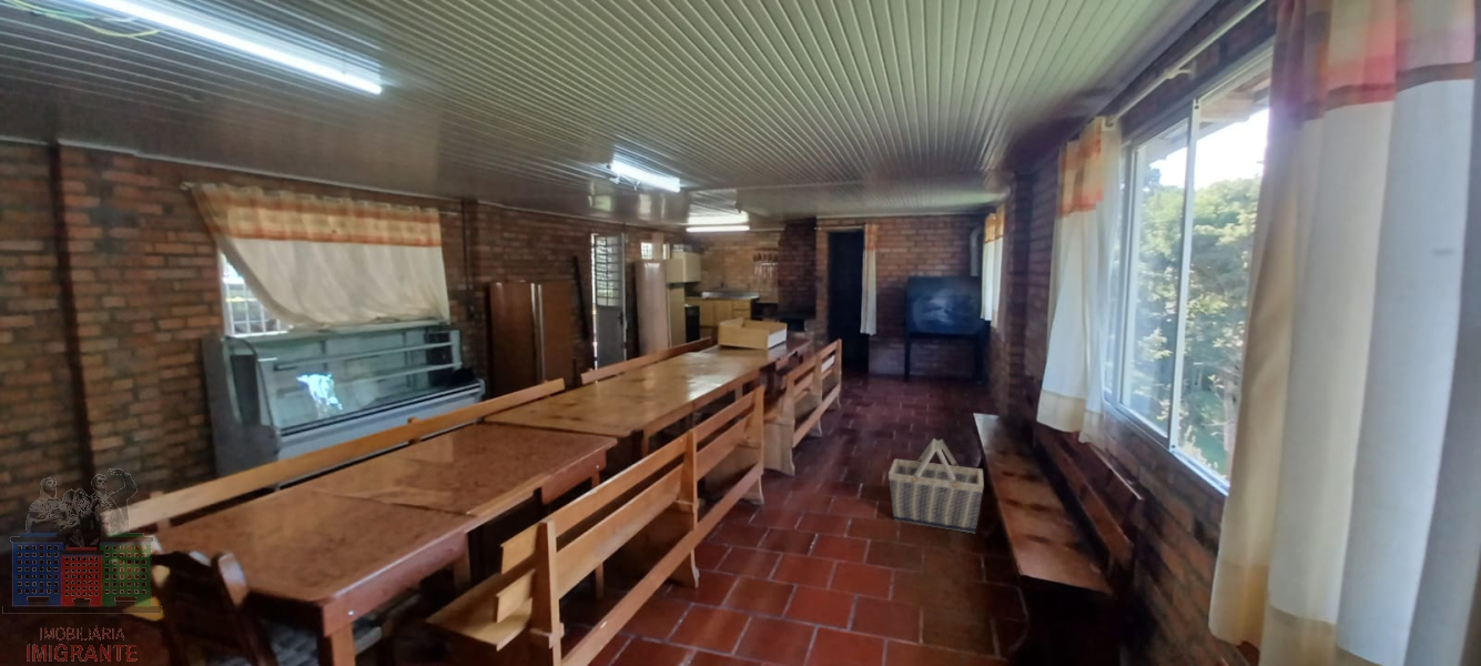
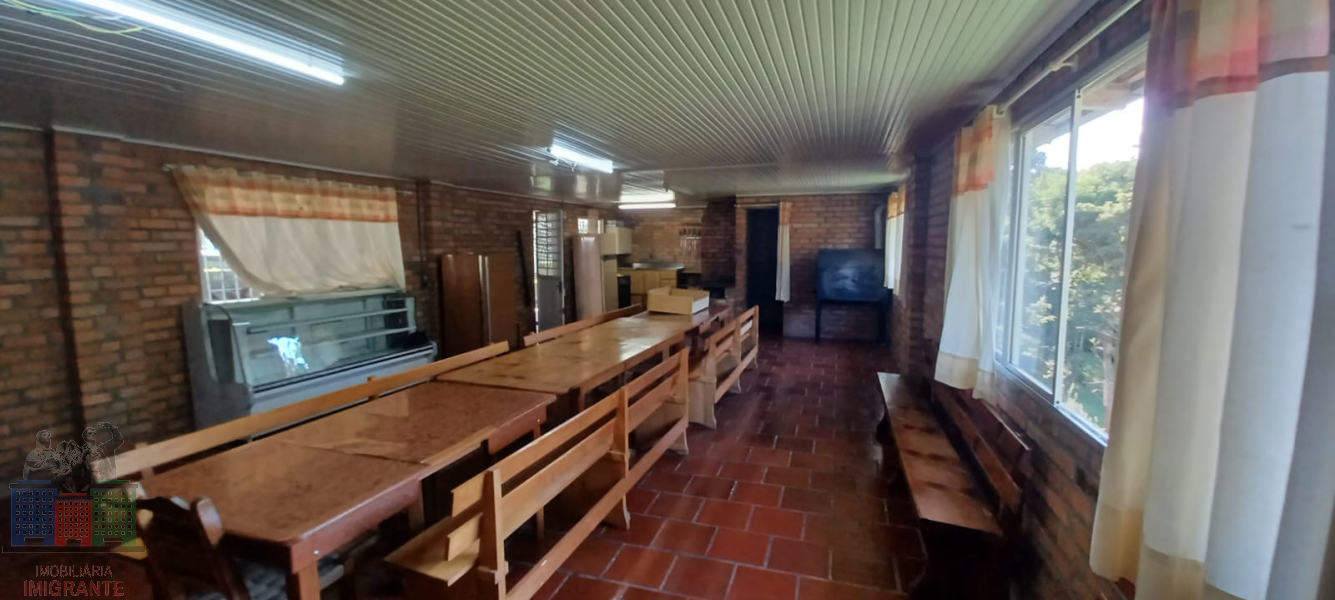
- basket [887,437,985,534]
